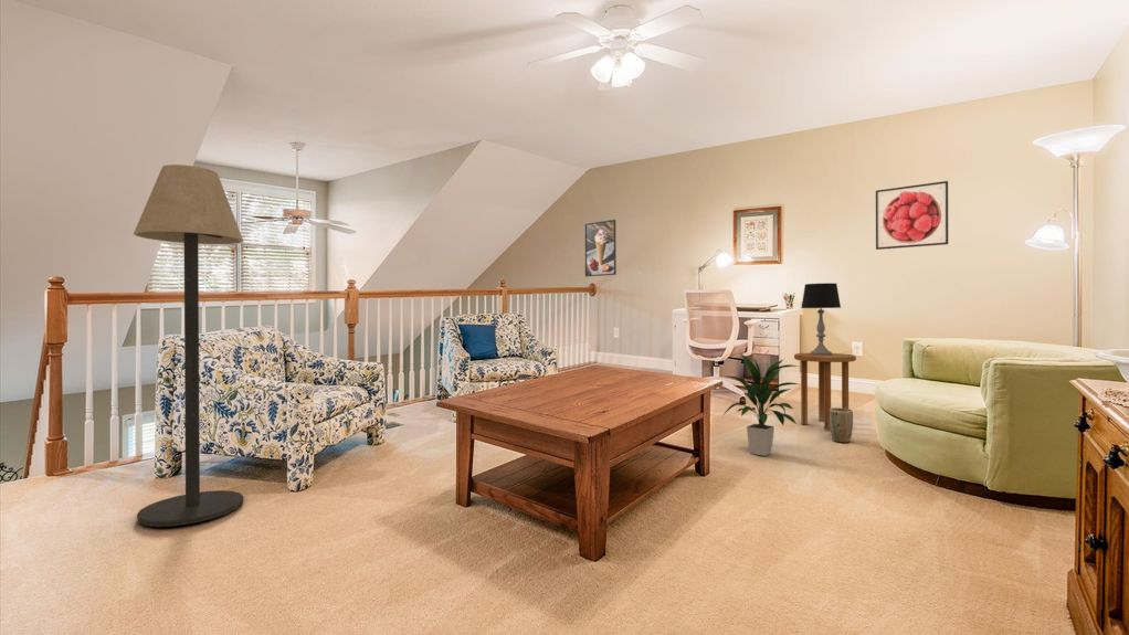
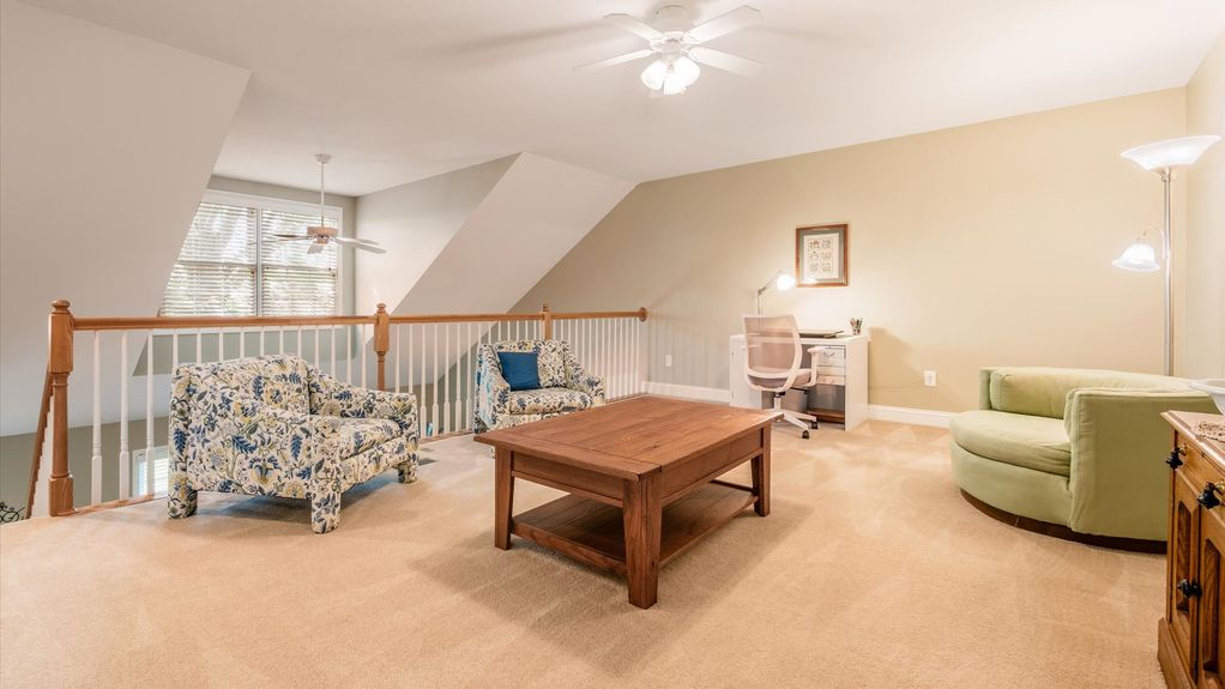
- table lamp [801,282,842,356]
- plant pot [829,406,854,444]
- floor lamp [133,163,245,528]
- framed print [875,180,949,251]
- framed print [584,219,618,277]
- side table [793,352,857,431]
- indoor plant [721,352,800,457]
